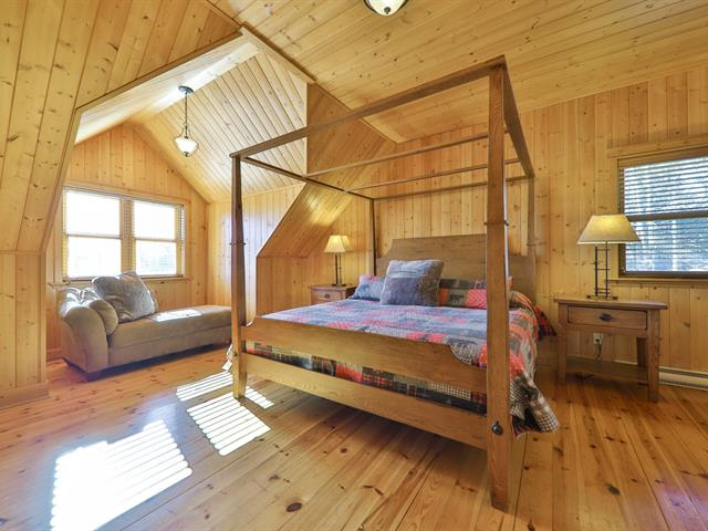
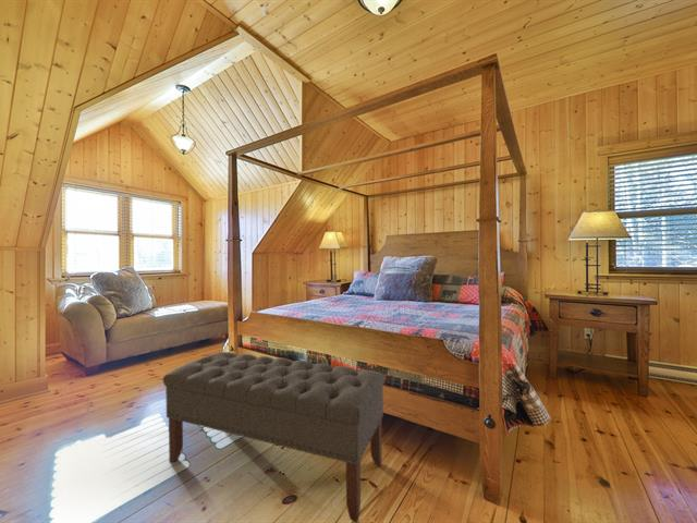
+ bench [162,351,387,523]
